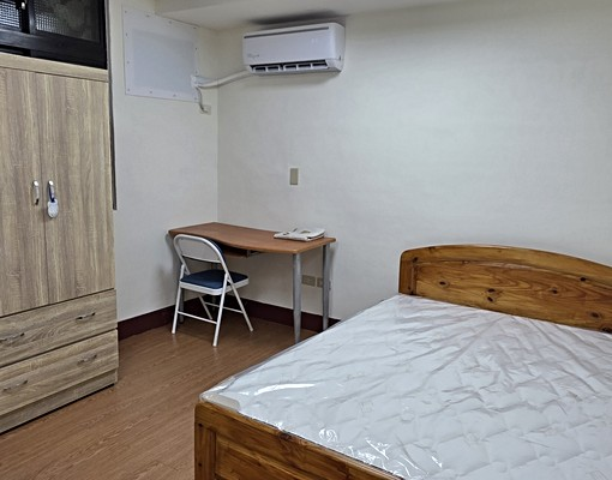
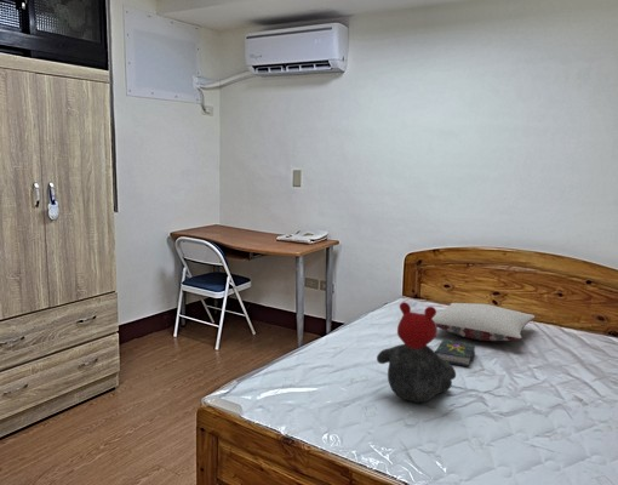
+ book [434,338,477,367]
+ teddy bear [376,301,457,404]
+ pillow [433,302,536,342]
